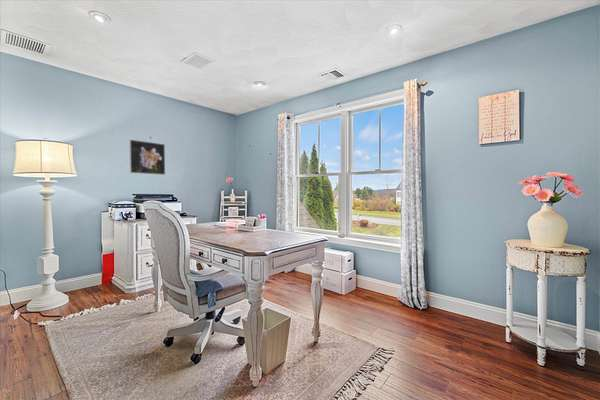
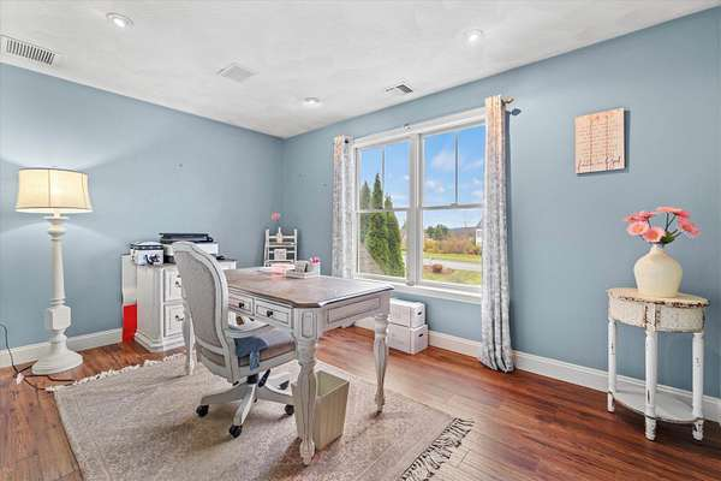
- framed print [128,139,166,176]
